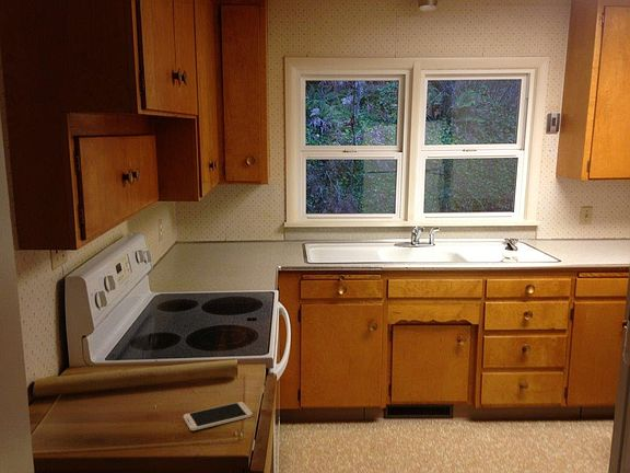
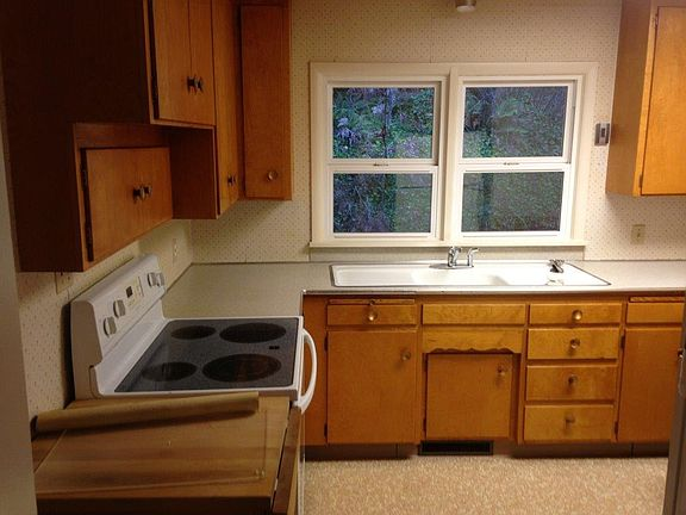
- smartphone [183,401,254,431]
